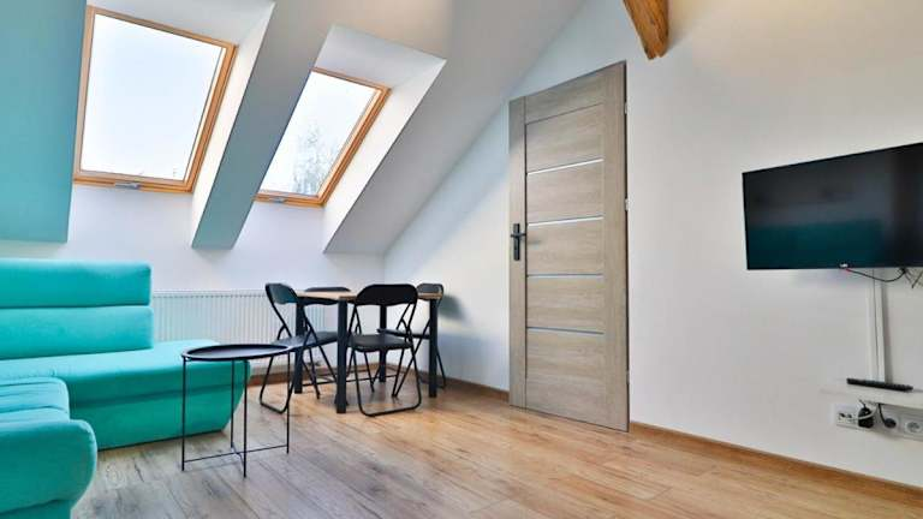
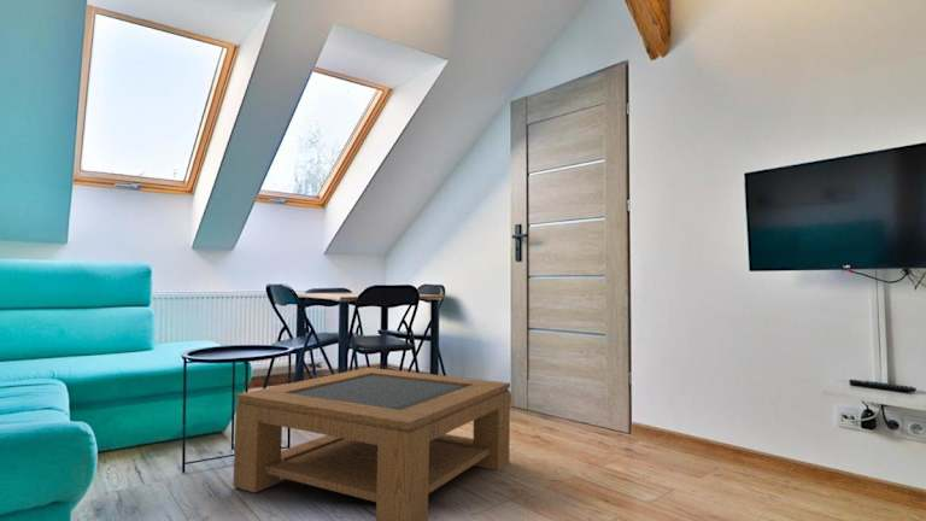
+ coffee table [232,367,511,521]
